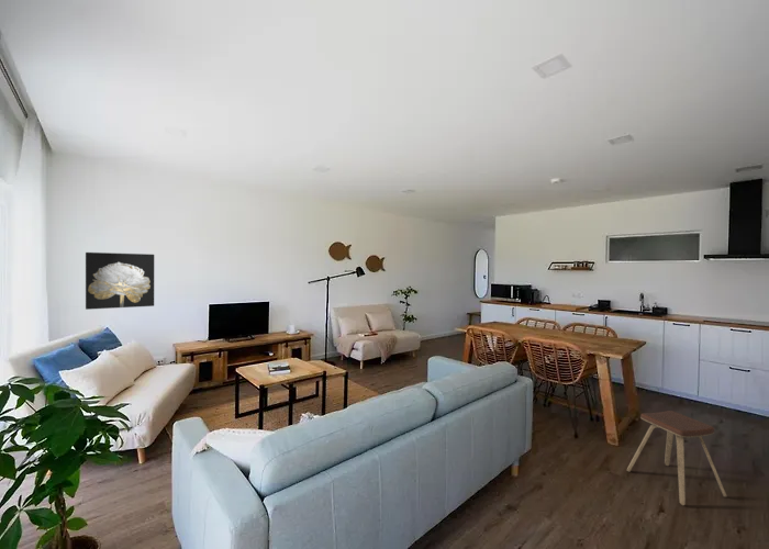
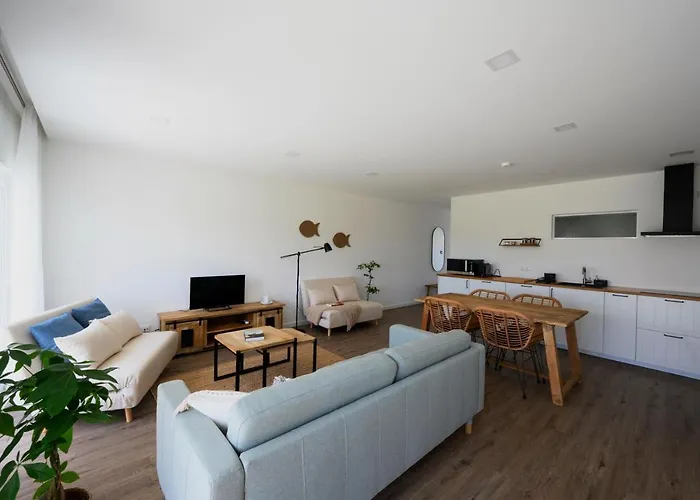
- wall art [85,251,155,311]
- music stool [626,410,728,506]
